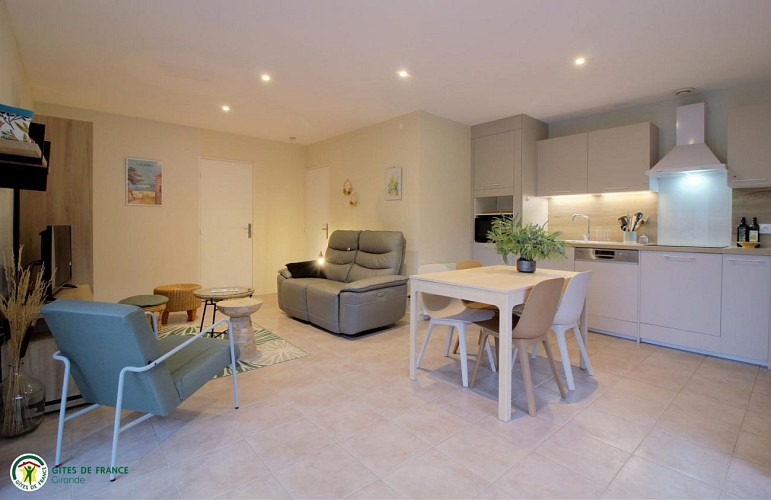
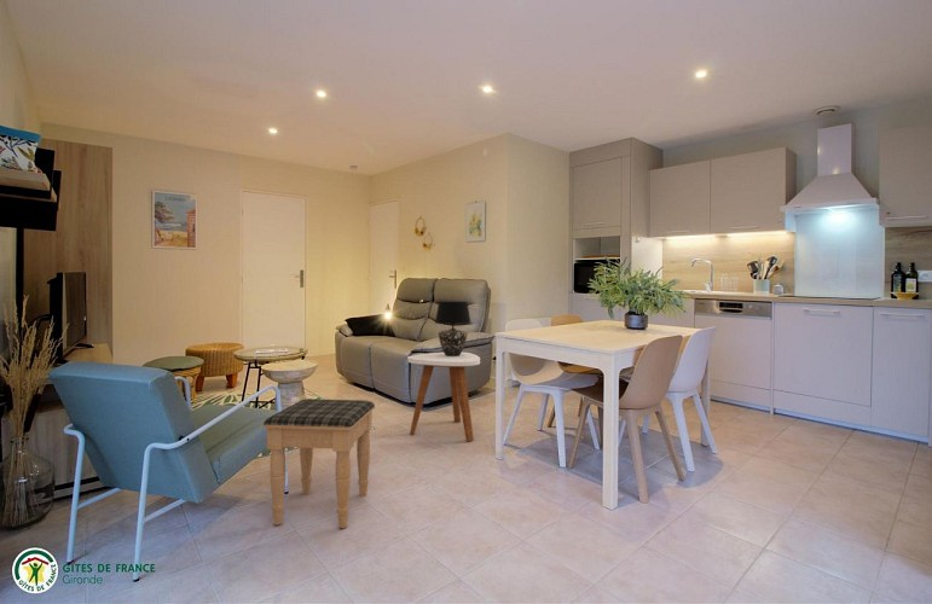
+ footstool [262,397,376,529]
+ side table [406,352,481,442]
+ table lamp [434,301,471,356]
